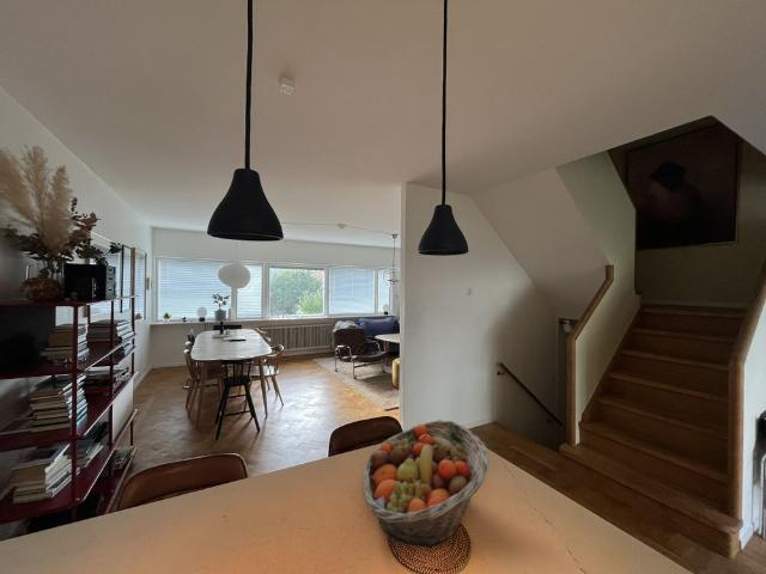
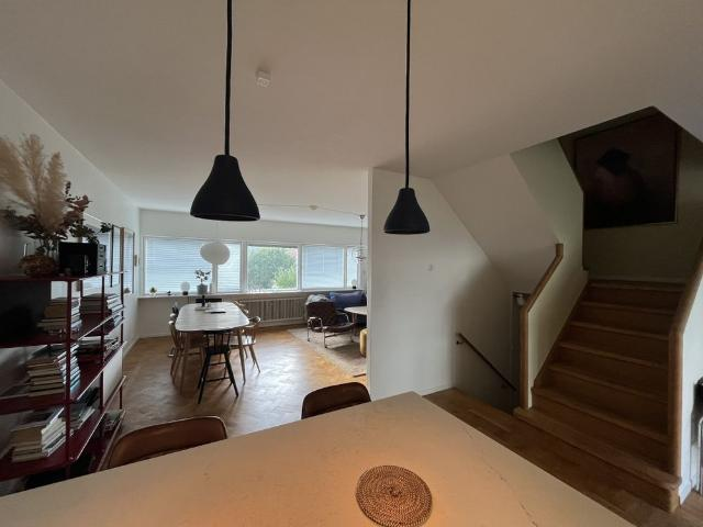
- fruit basket [363,419,491,550]
